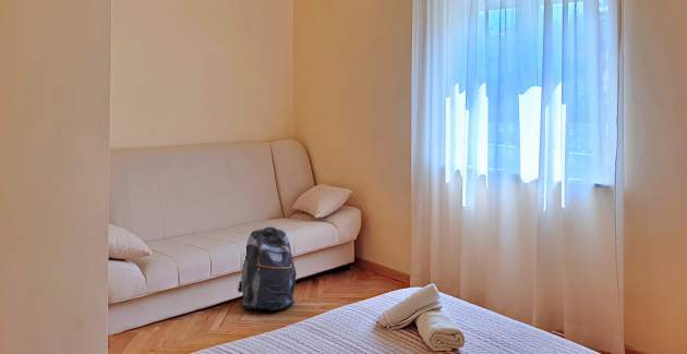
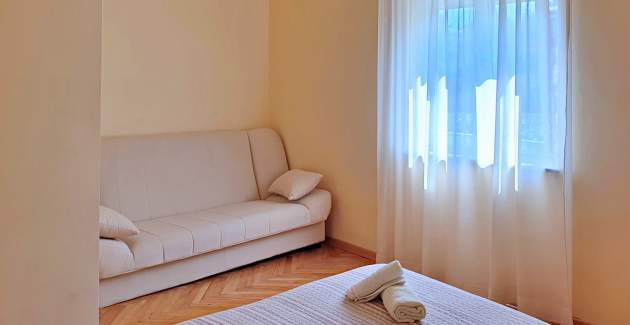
- backpack [237,225,298,312]
